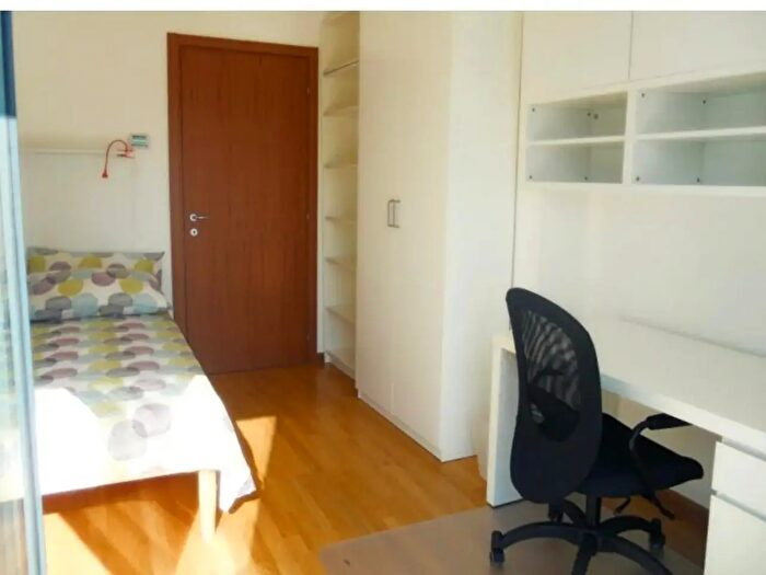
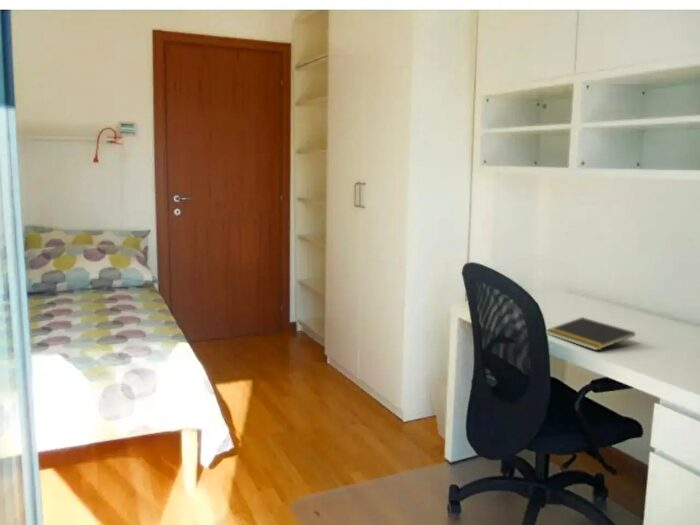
+ notepad [545,316,636,352]
